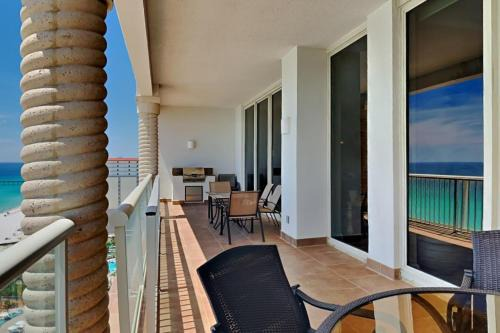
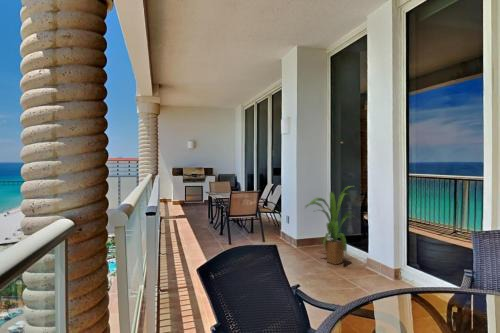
+ house plant [304,185,363,266]
